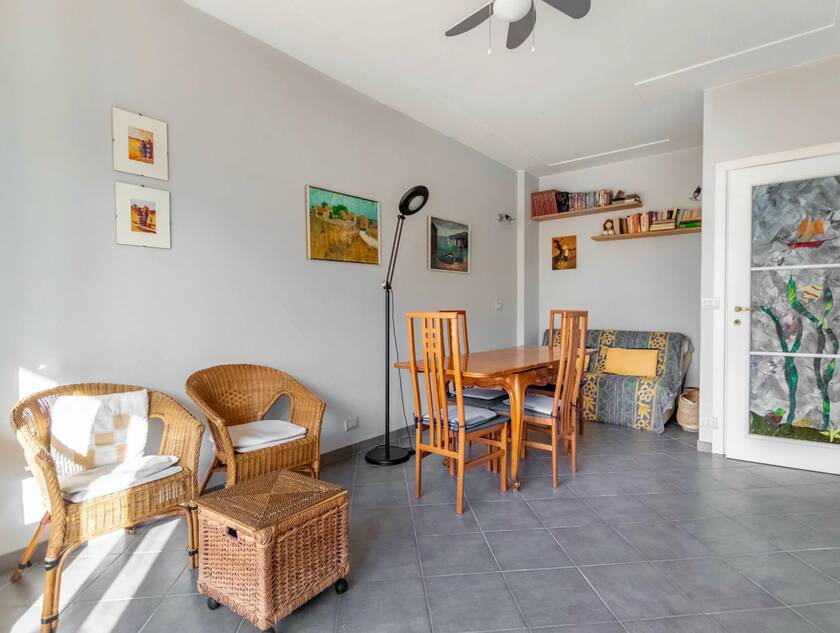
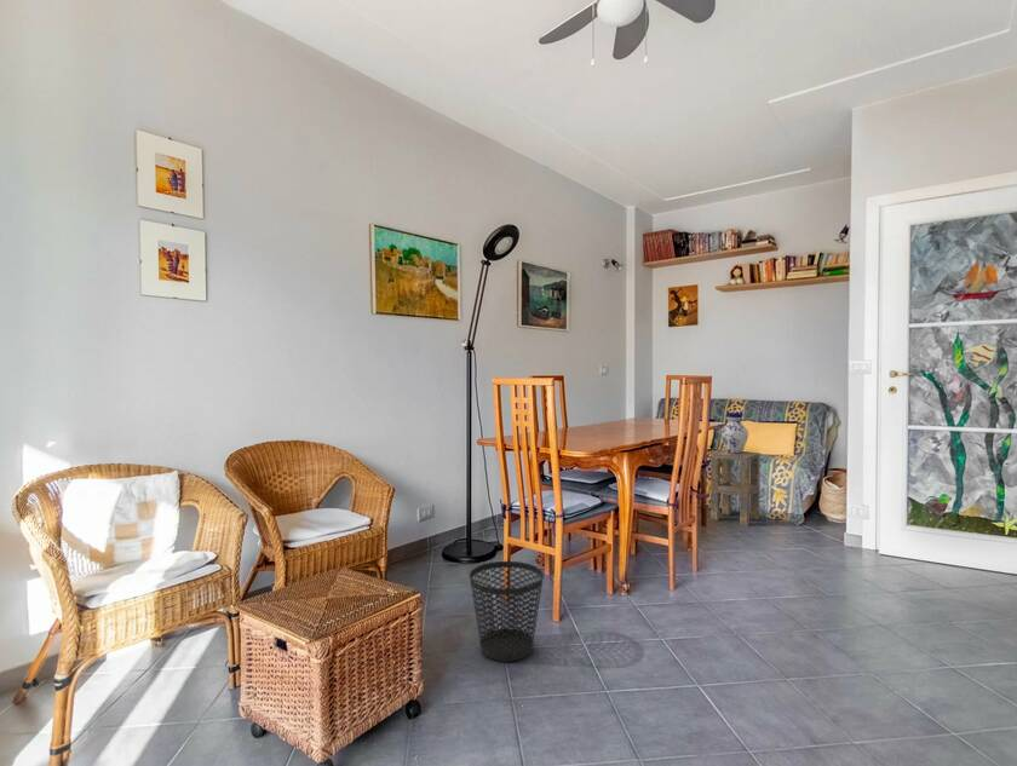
+ vase [720,411,749,454]
+ wastebasket [469,560,545,663]
+ side table [709,449,762,528]
